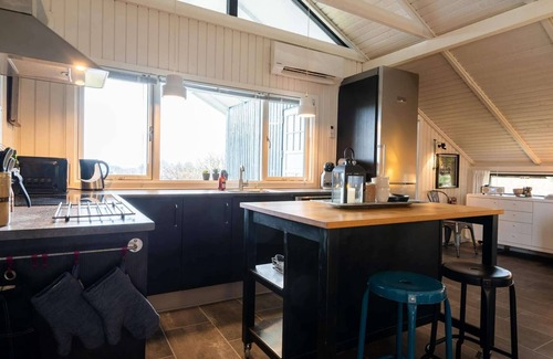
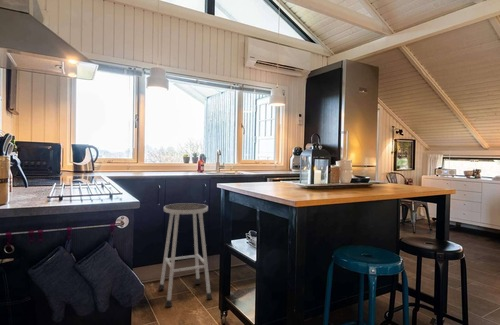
+ stool [157,202,213,308]
